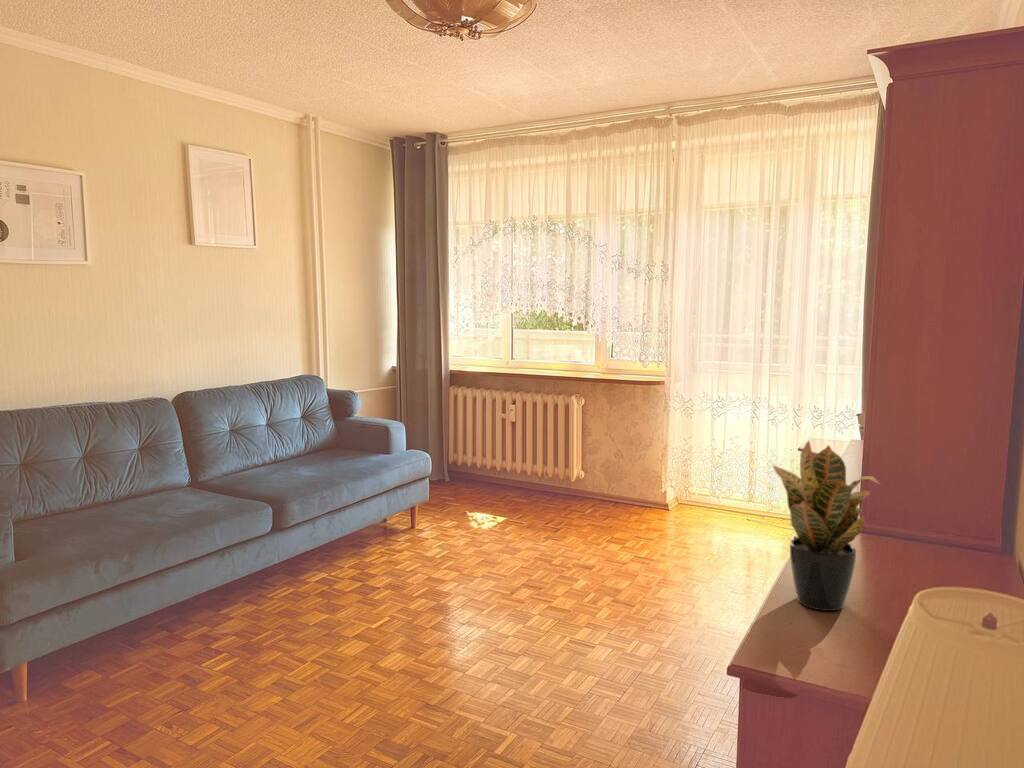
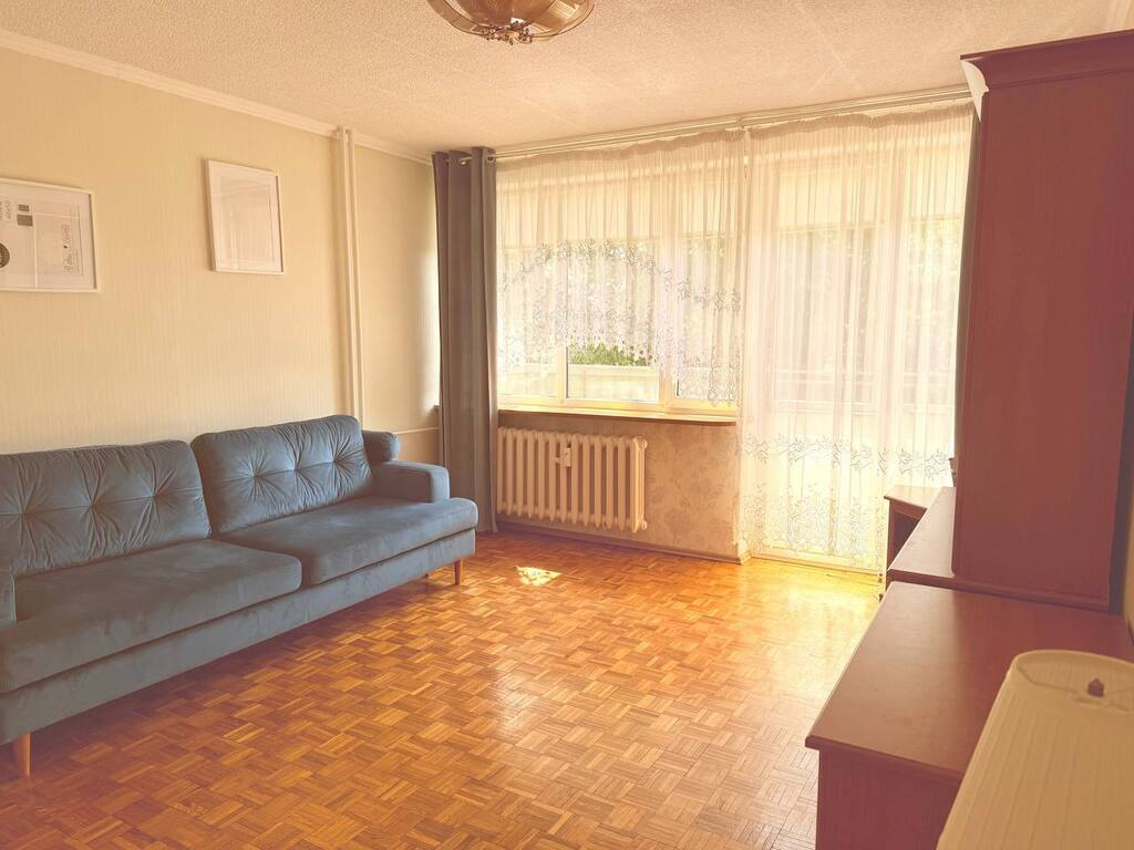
- potted plant [772,440,882,612]
